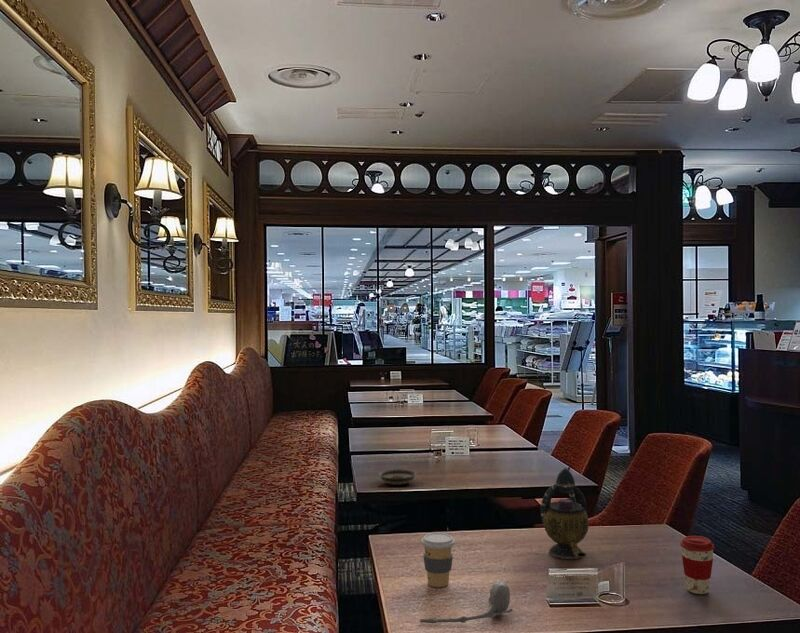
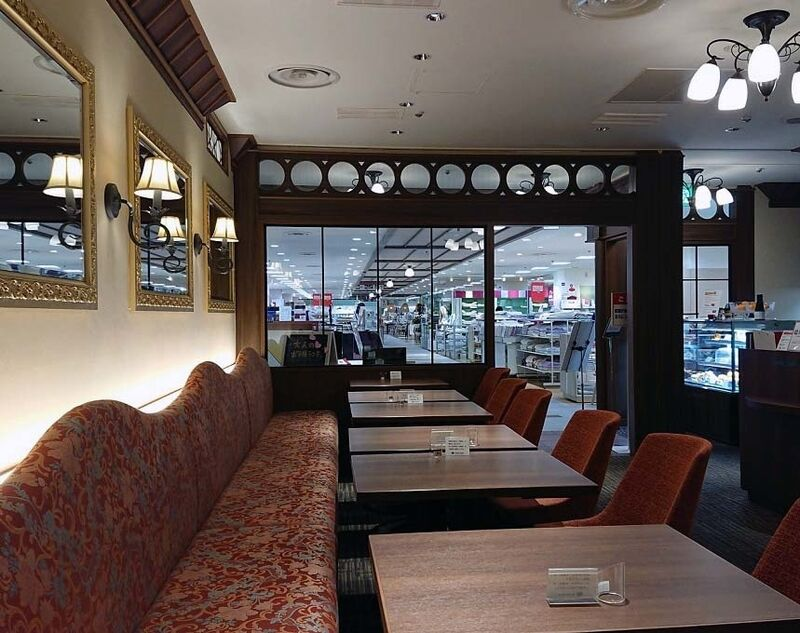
- saucer [377,468,417,486]
- teapot [540,466,590,560]
- spoon [419,581,514,624]
- coffee cup [679,535,716,595]
- coffee cup [420,532,456,588]
